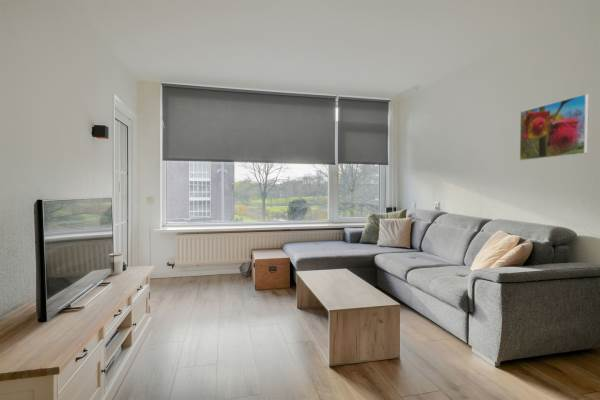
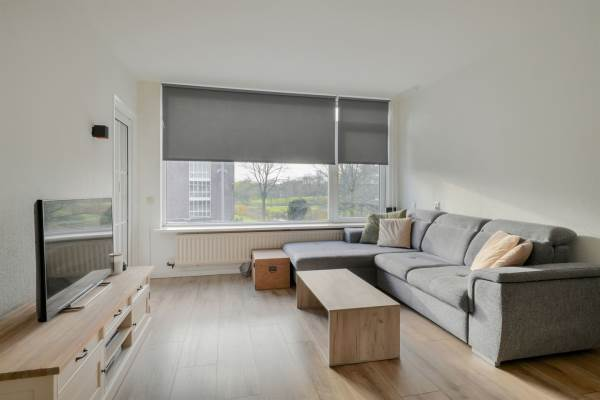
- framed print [519,93,590,161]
